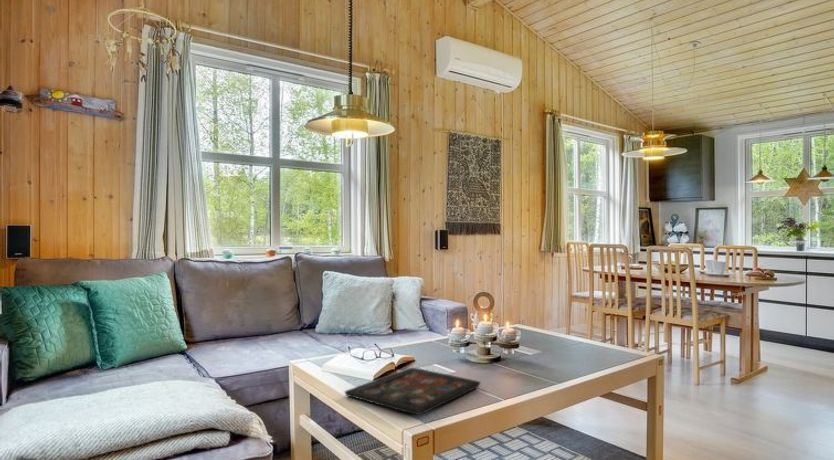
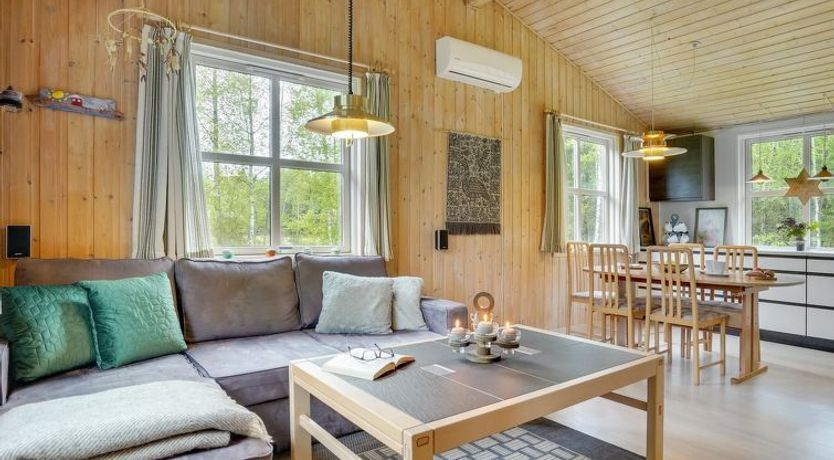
- decorative tray [344,367,481,416]
